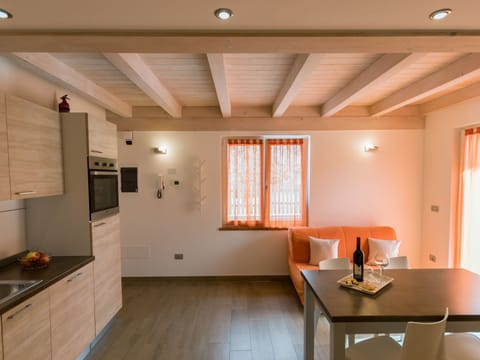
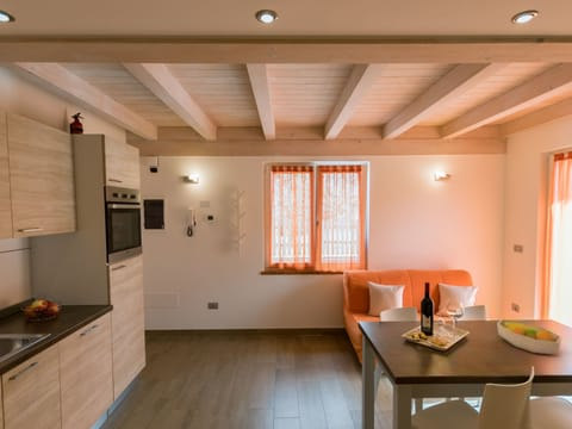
+ fruit bowl [496,318,562,355]
